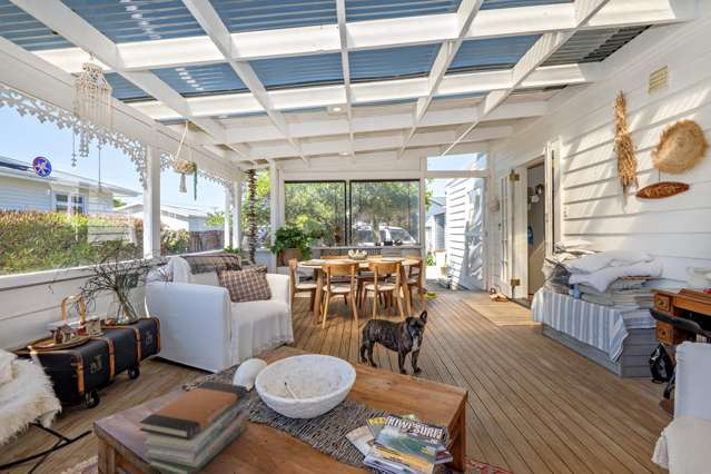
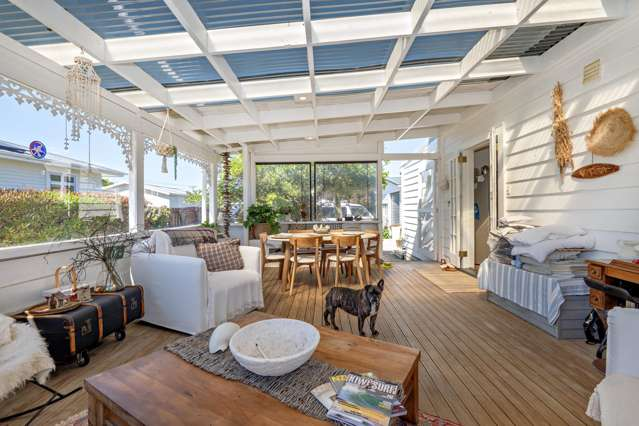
- book stack [138,381,249,474]
